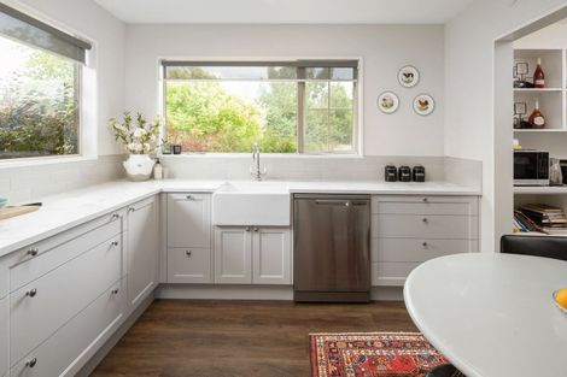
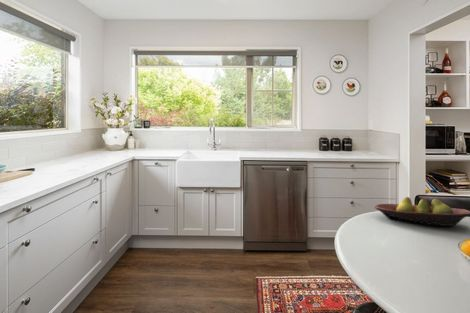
+ fruit bowl [374,196,470,227]
